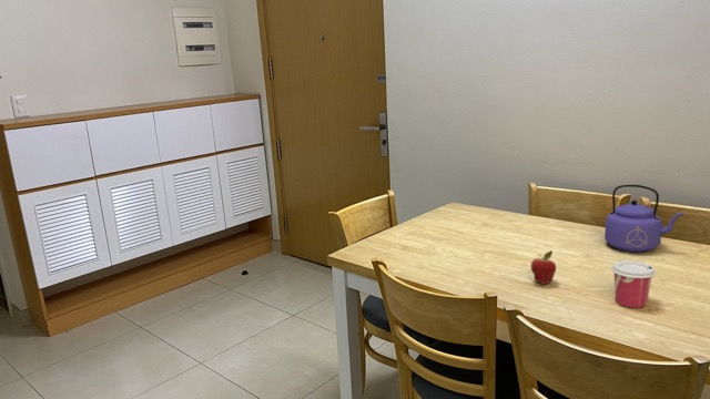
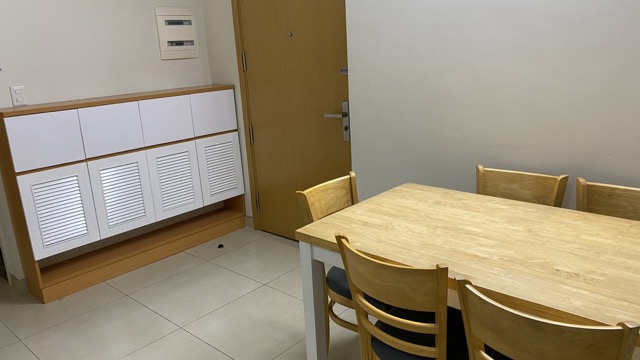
- fruit [530,249,557,286]
- kettle [604,184,683,253]
- cup [610,259,657,309]
